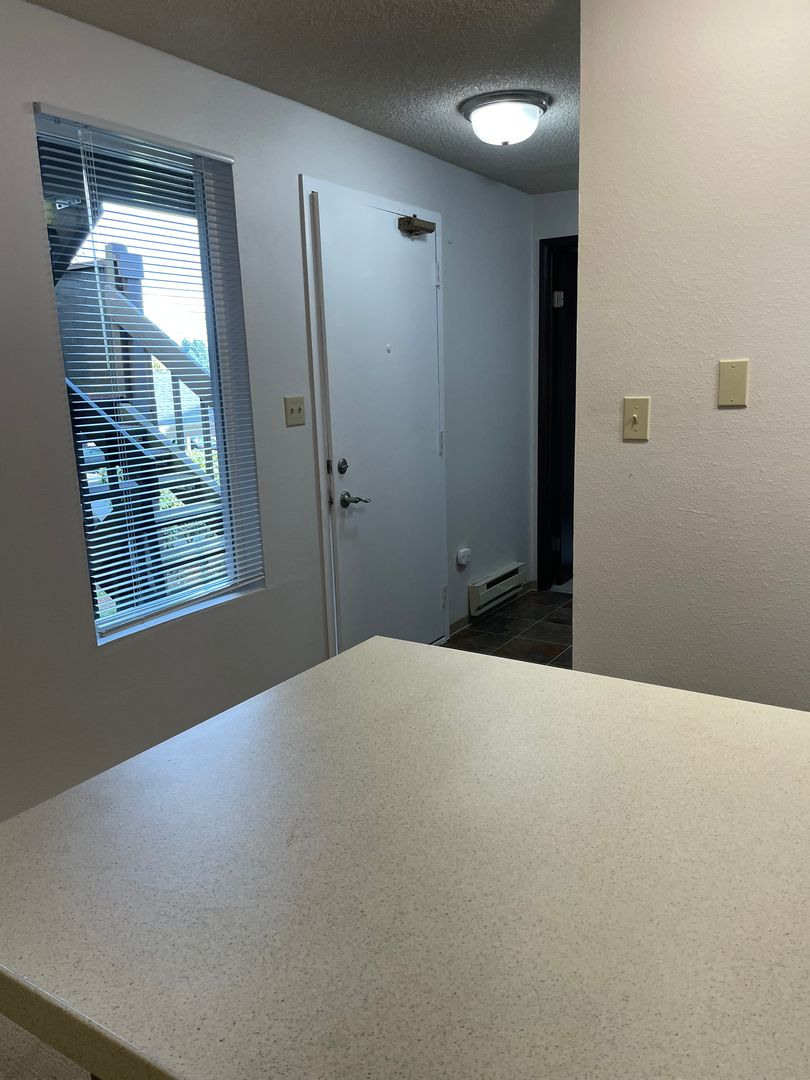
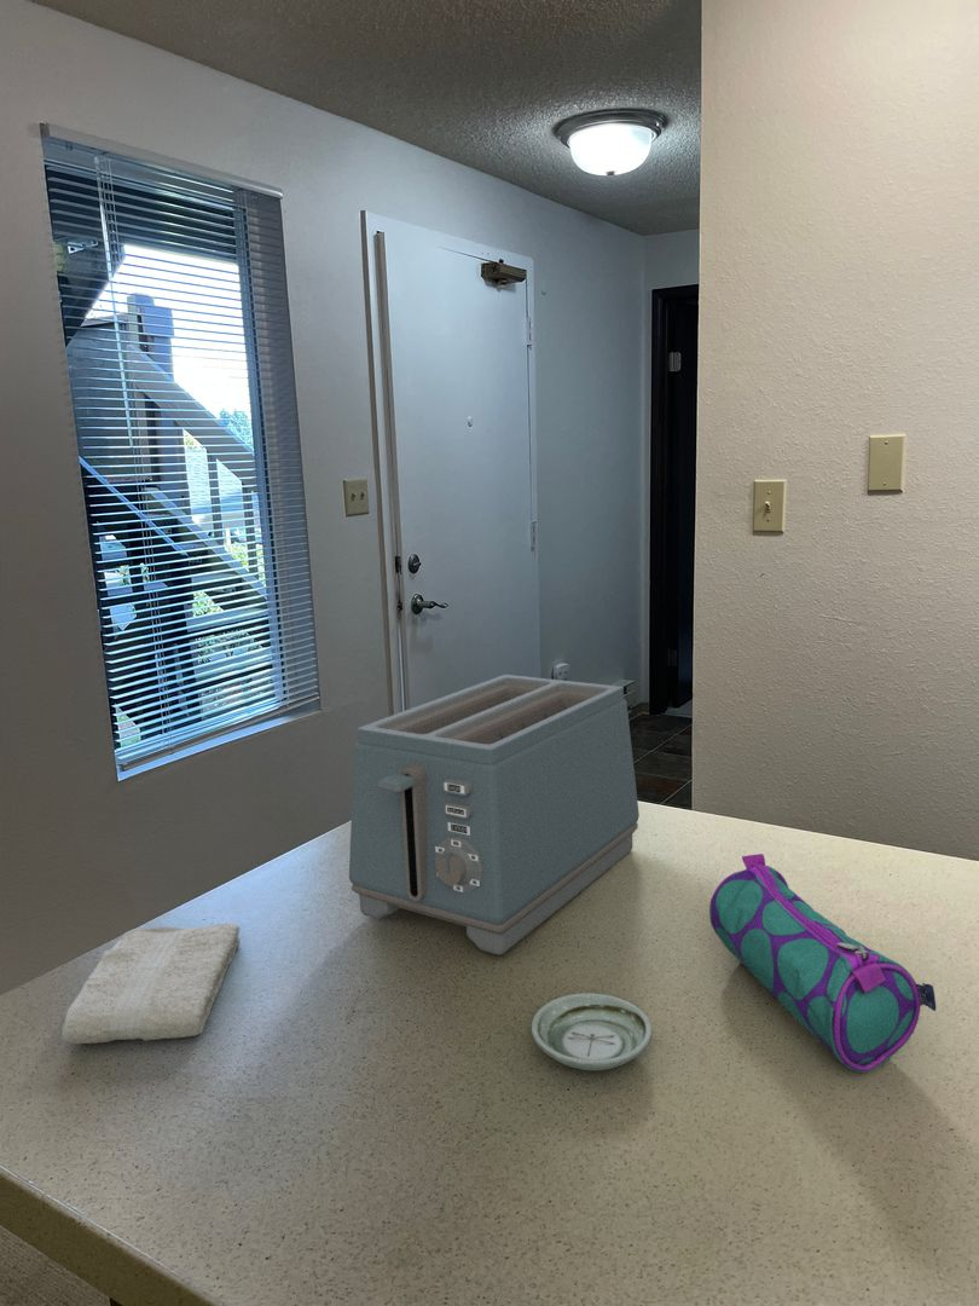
+ washcloth [60,921,242,1045]
+ saucer [531,992,653,1071]
+ toaster [348,674,641,957]
+ pencil case [708,853,937,1074]
